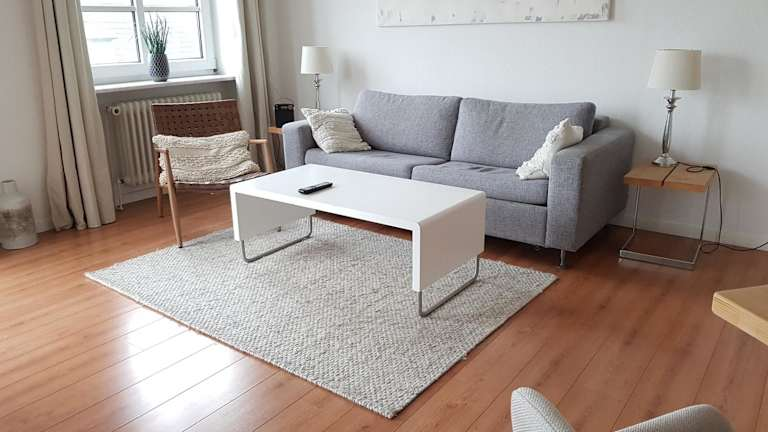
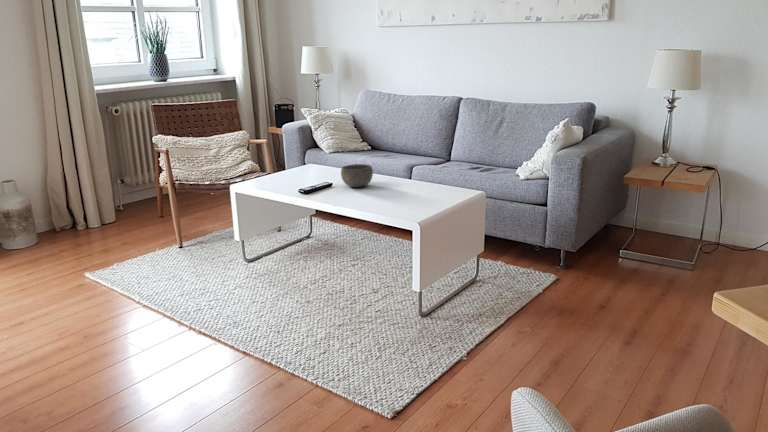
+ bowl [340,163,374,188]
